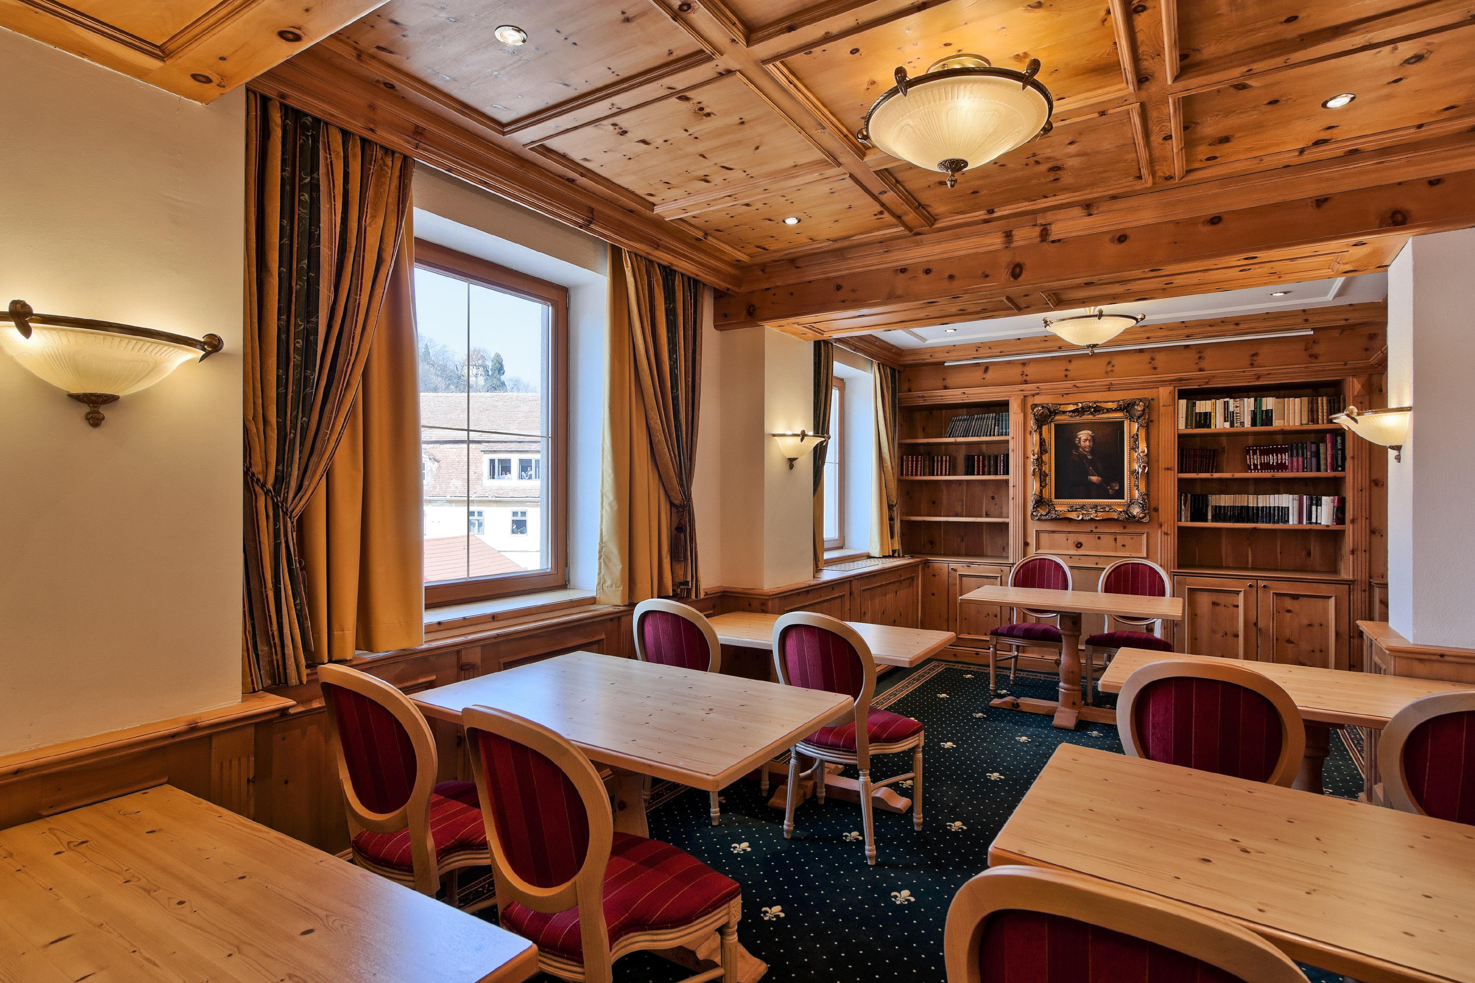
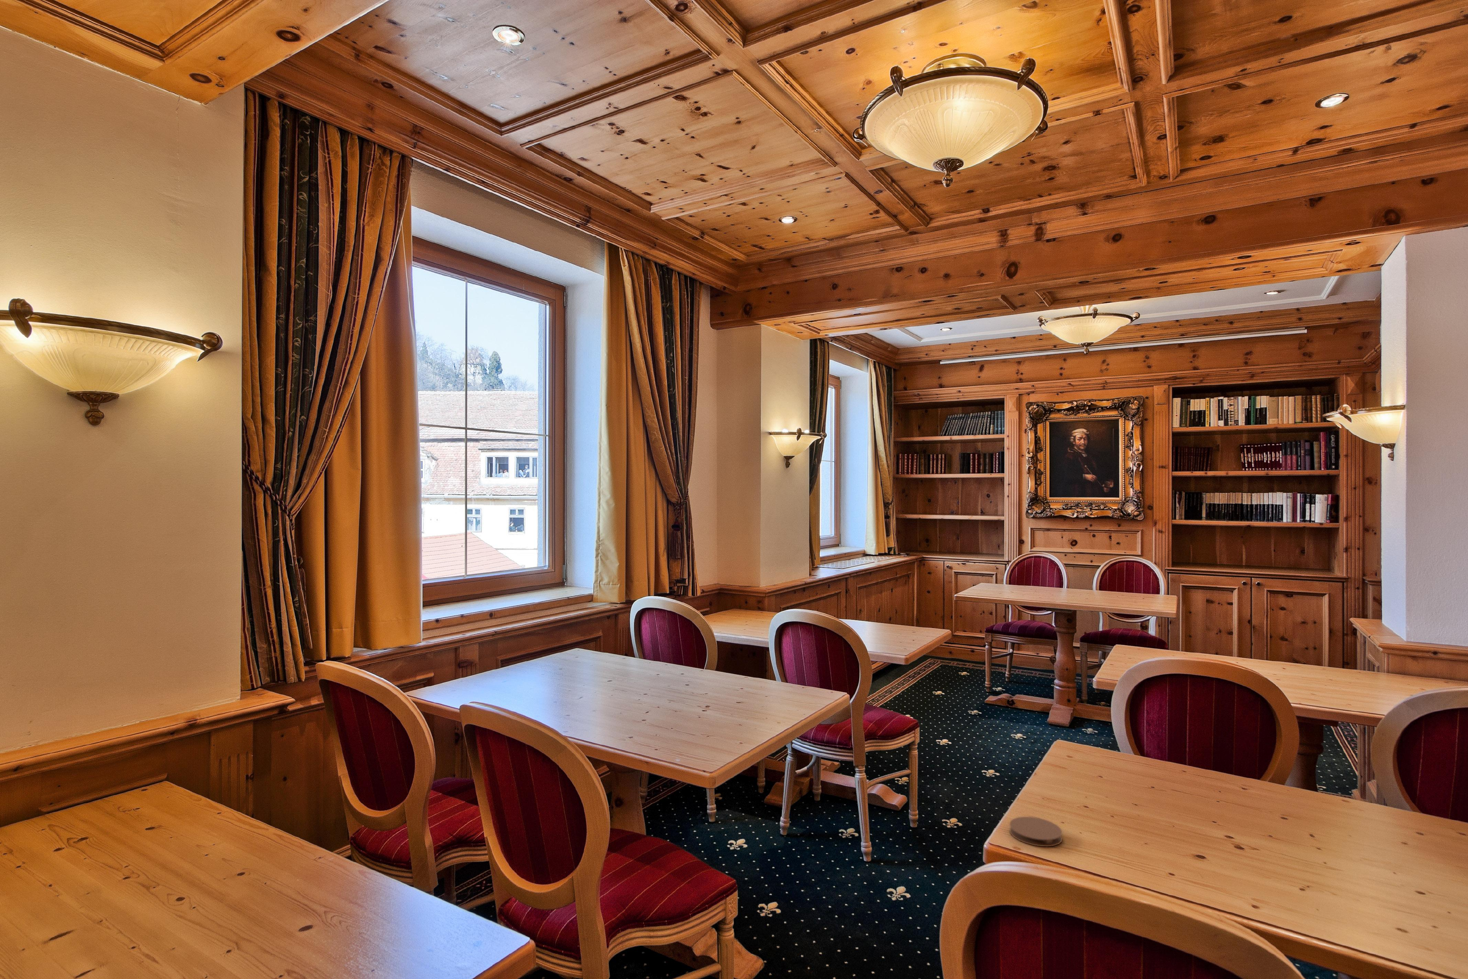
+ coaster [1009,816,1063,847]
